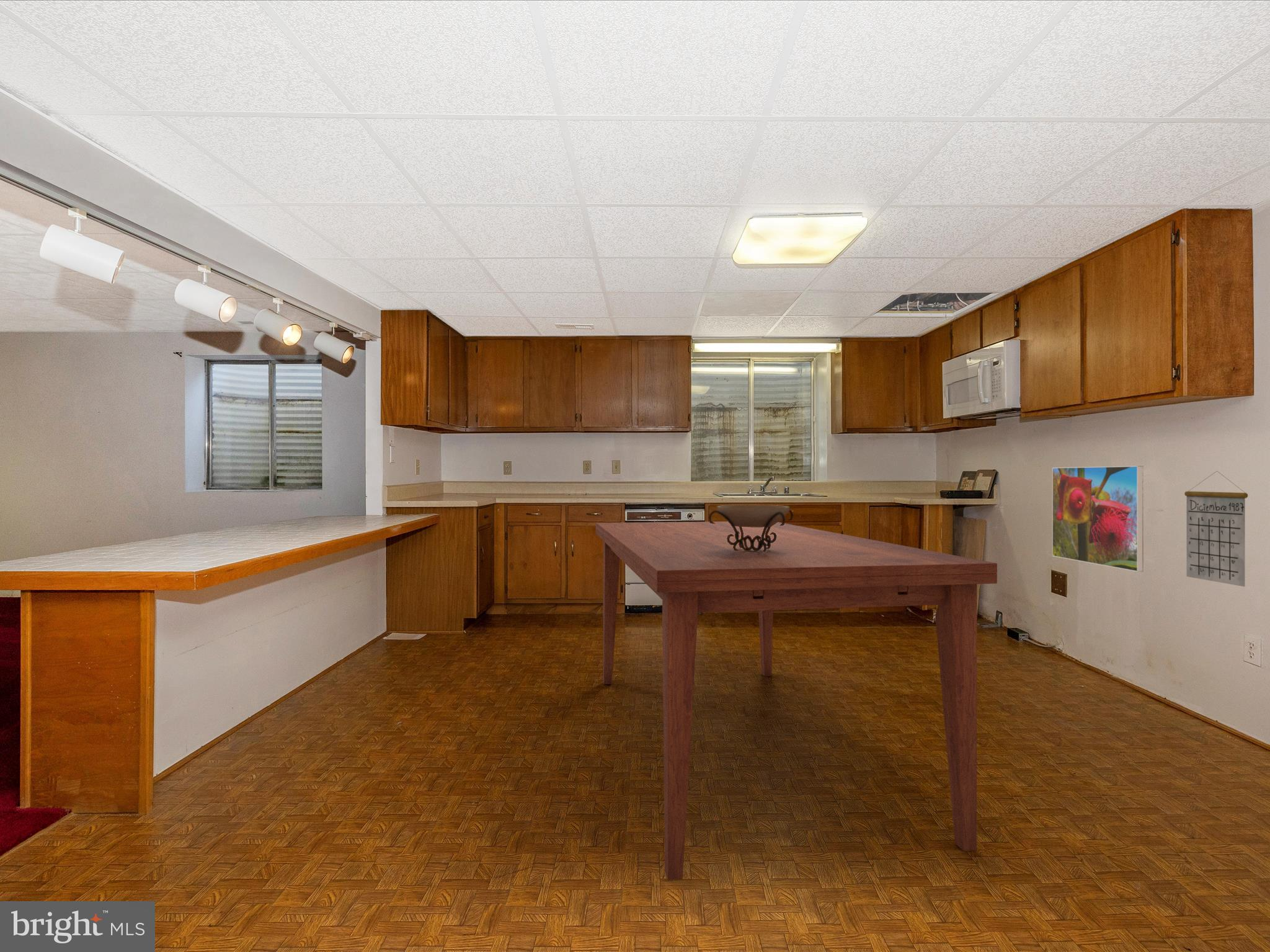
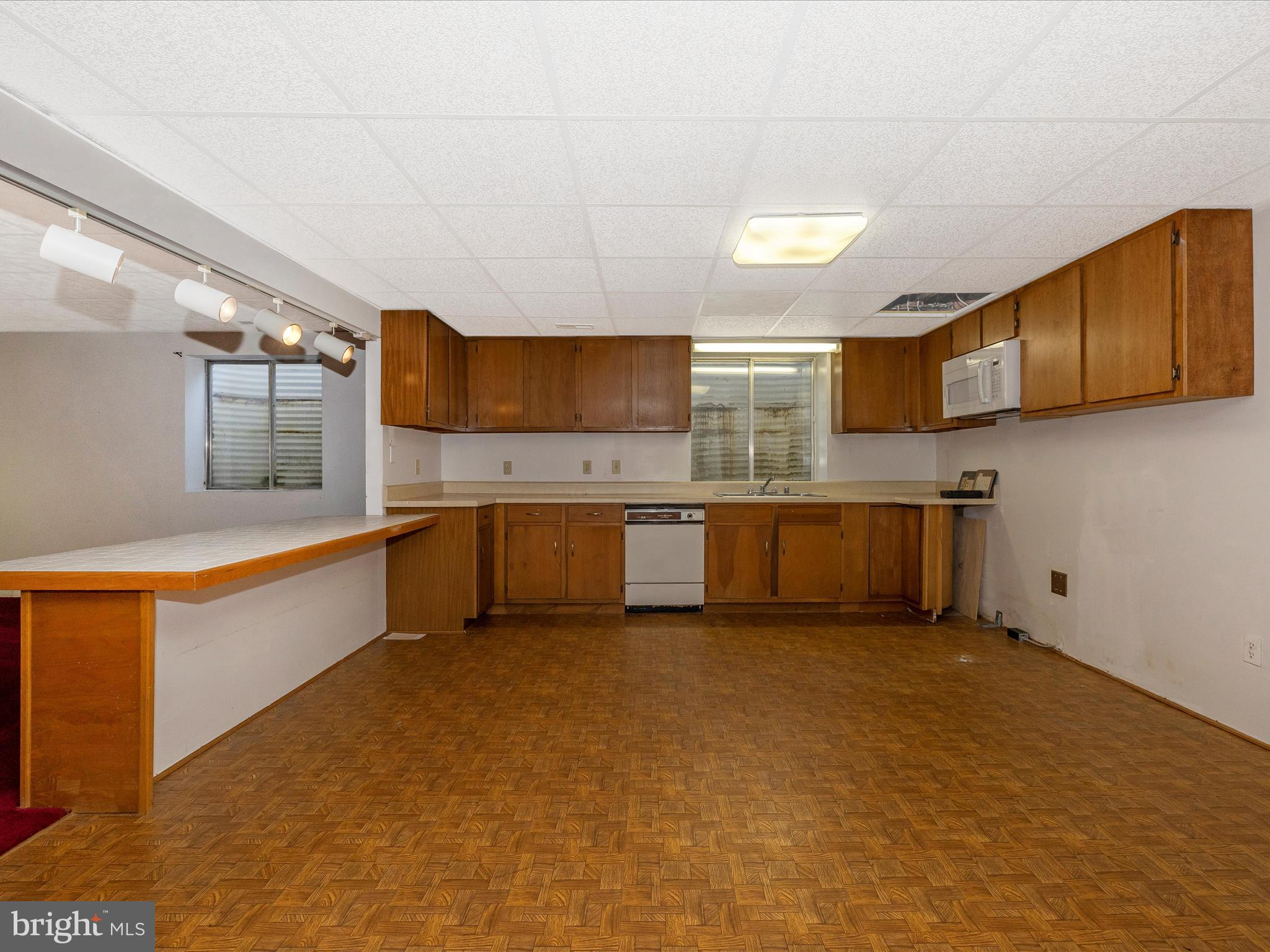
- dining table [595,521,998,881]
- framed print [1052,465,1144,573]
- decorative bowl [708,505,794,552]
- calendar [1184,470,1248,587]
